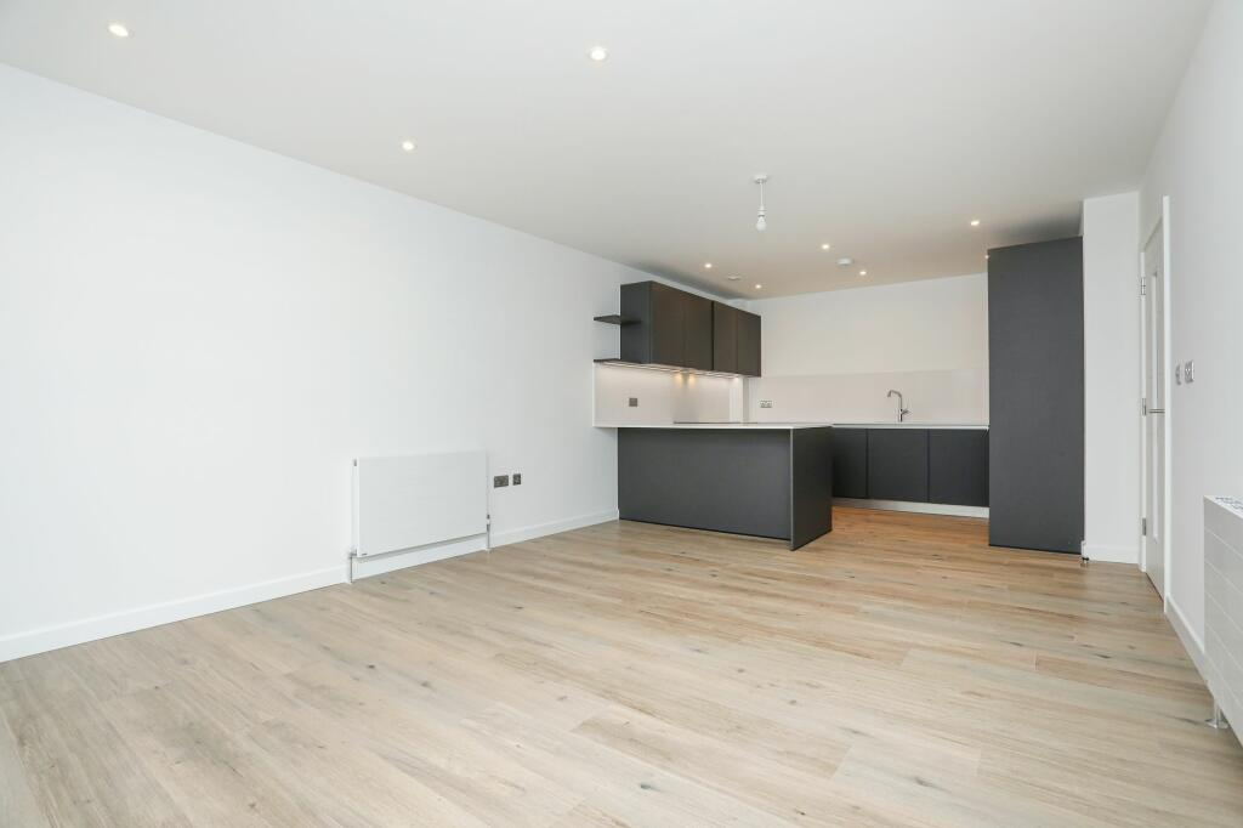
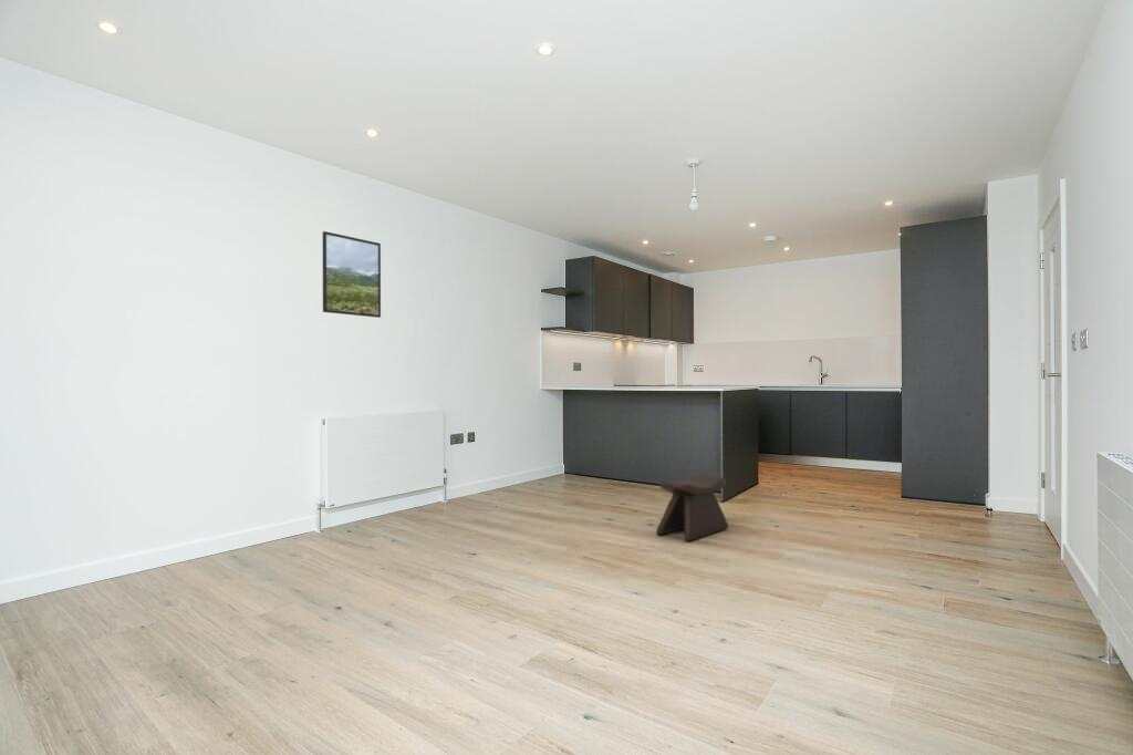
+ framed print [322,230,382,319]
+ stool [655,473,729,542]
